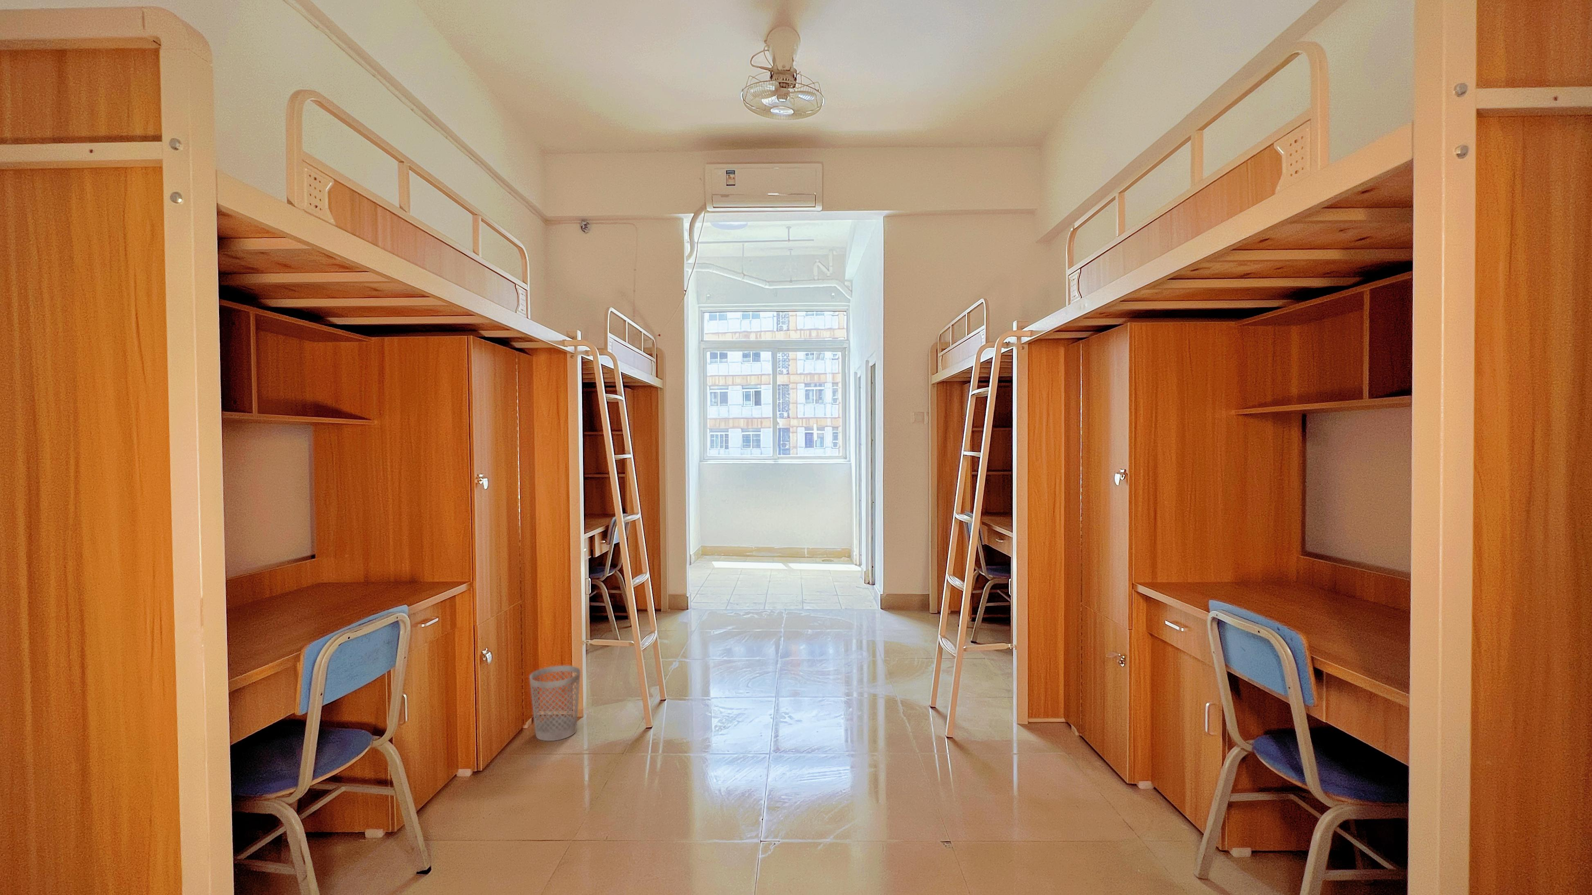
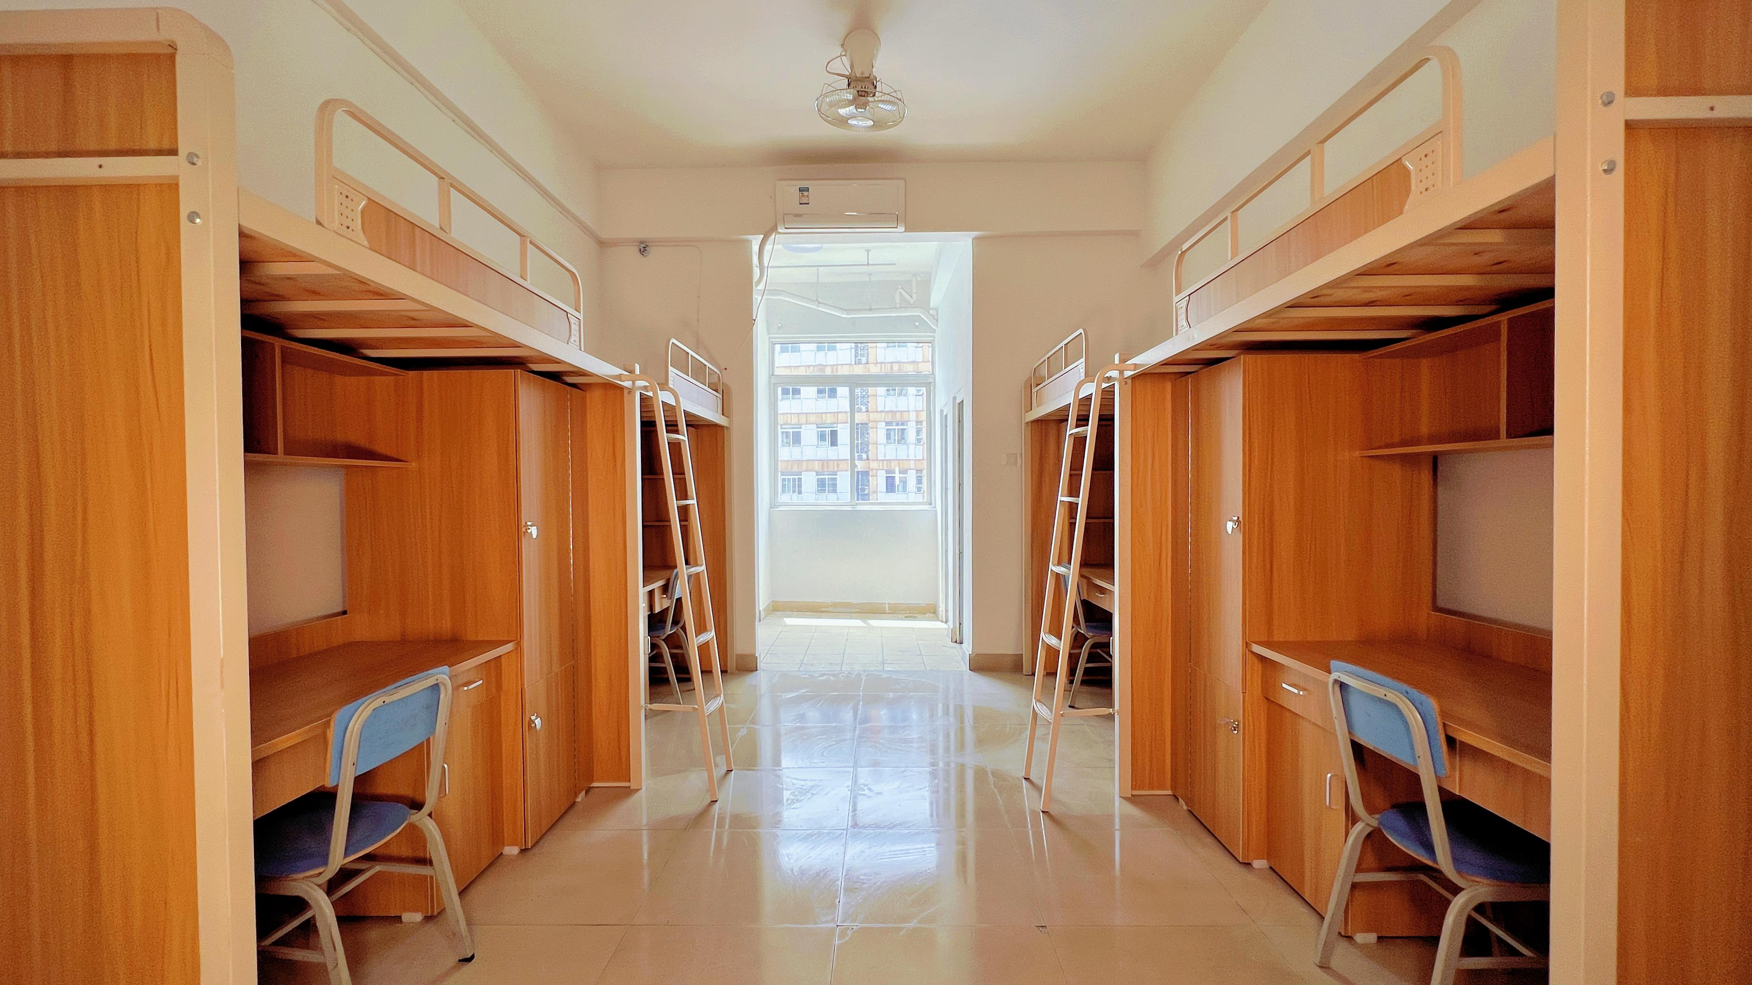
- wastebasket [529,666,581,741]
